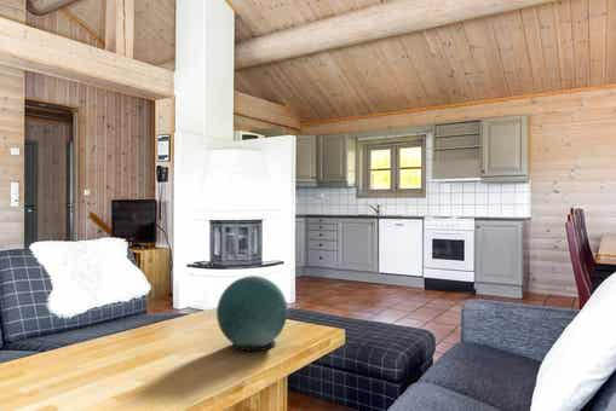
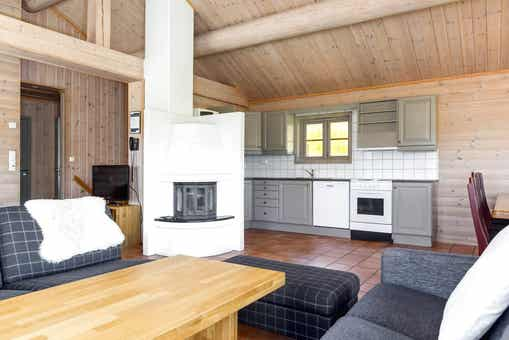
- decorative orb [215,274,288,353]
